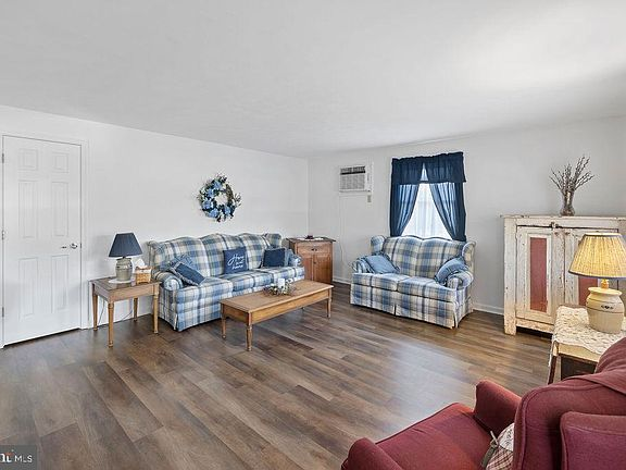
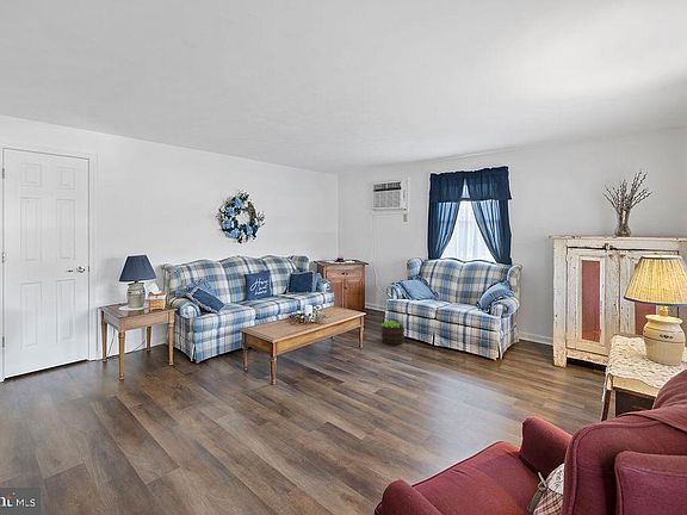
+ potted plant [380,319,406,346]
